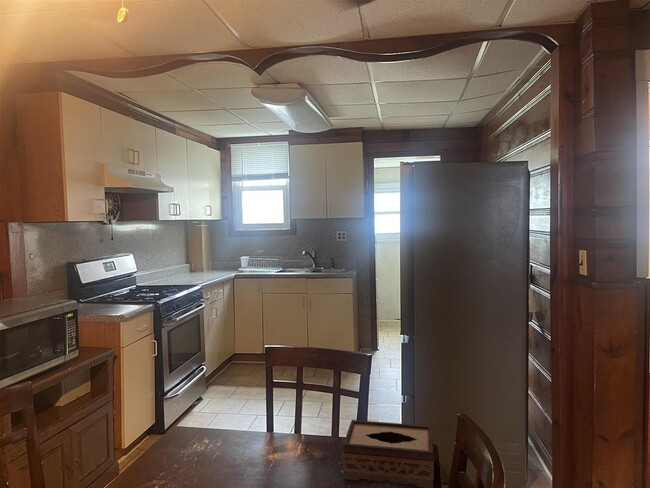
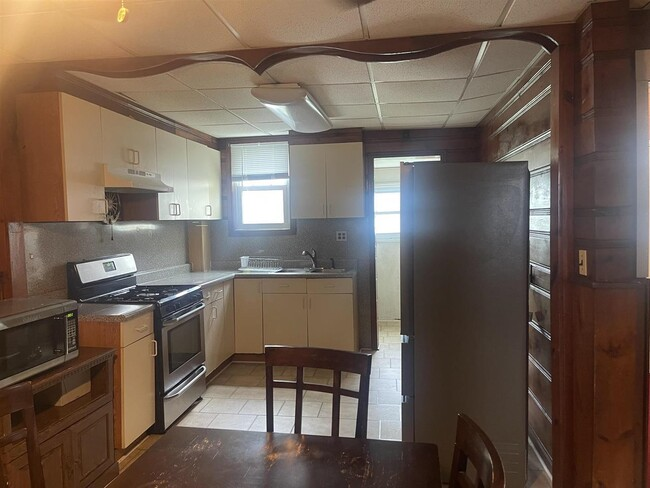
- tissue box [341,419,435,488]
